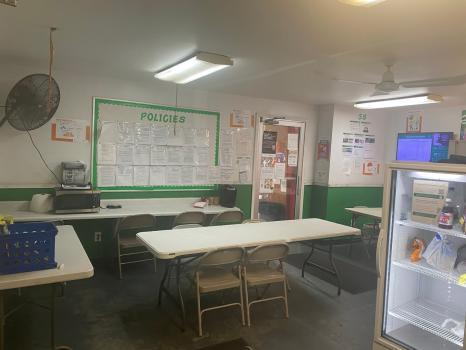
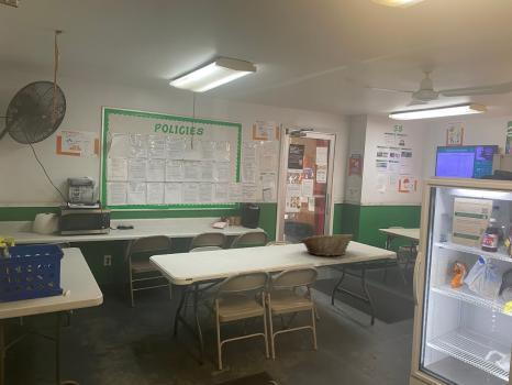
+ fruit basket [300,232,355,257]
